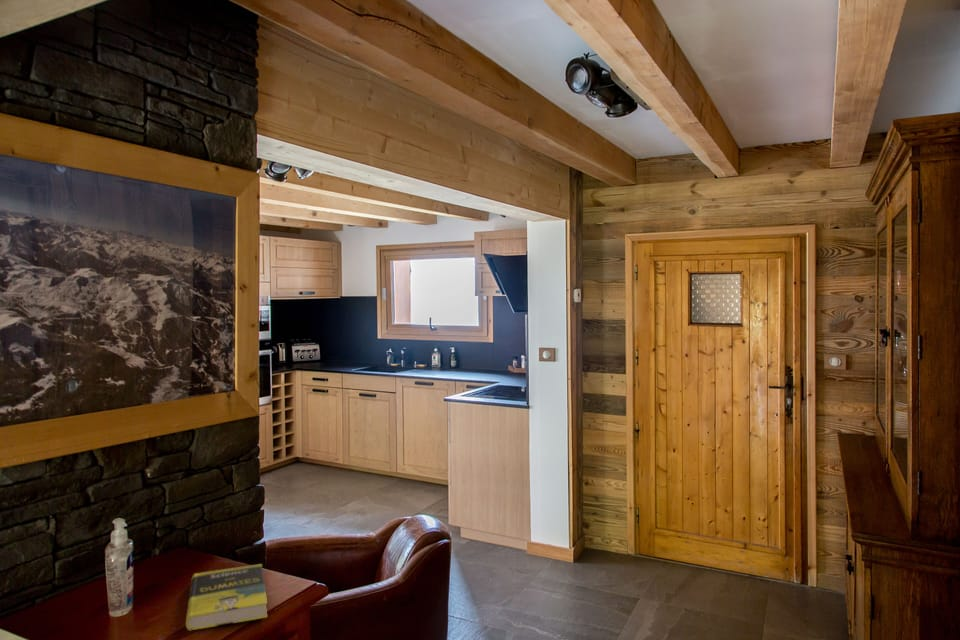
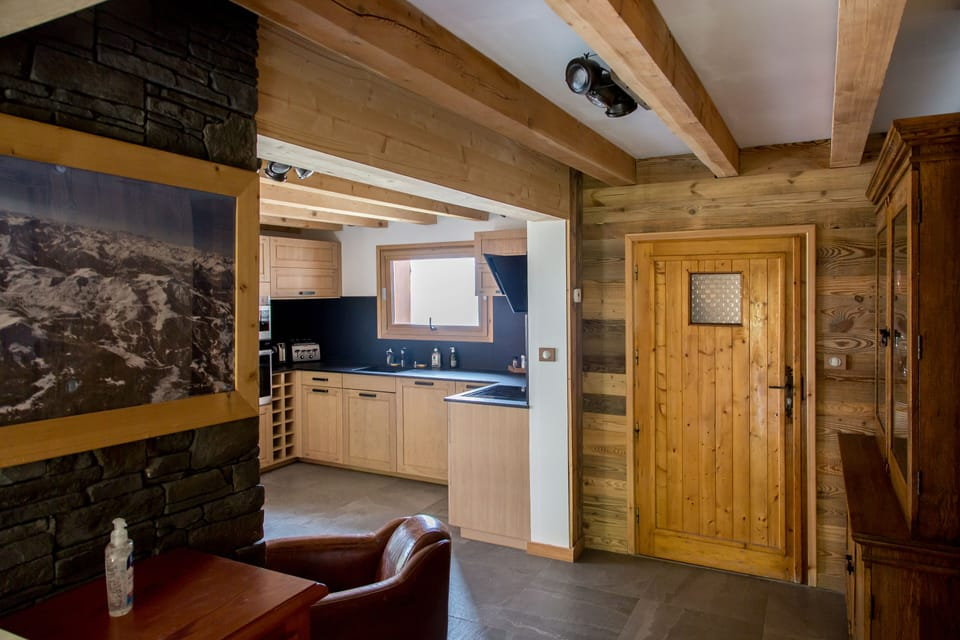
- book [185,563,268,631]
